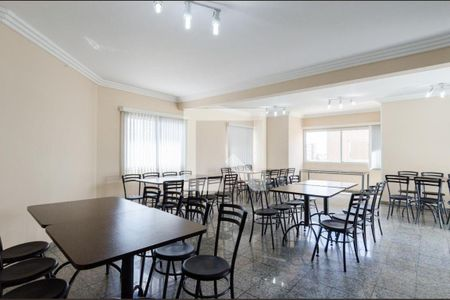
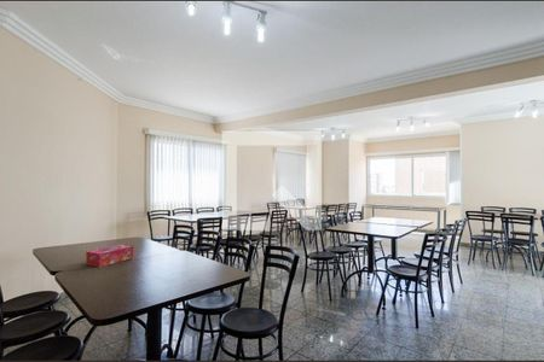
+ tissue box [85,243,134,268]
